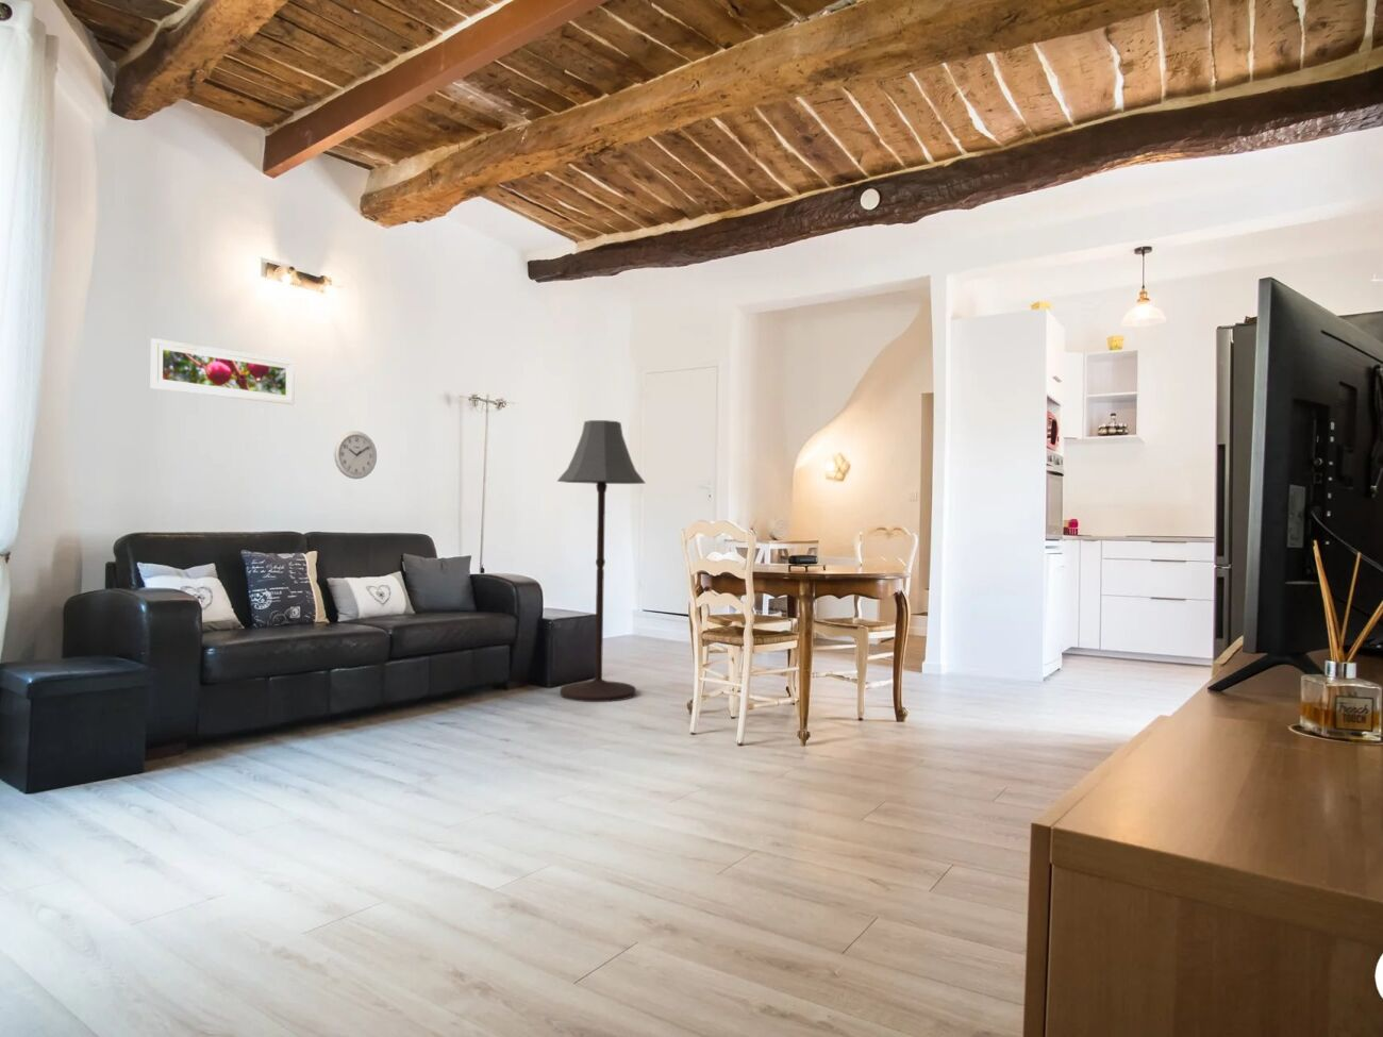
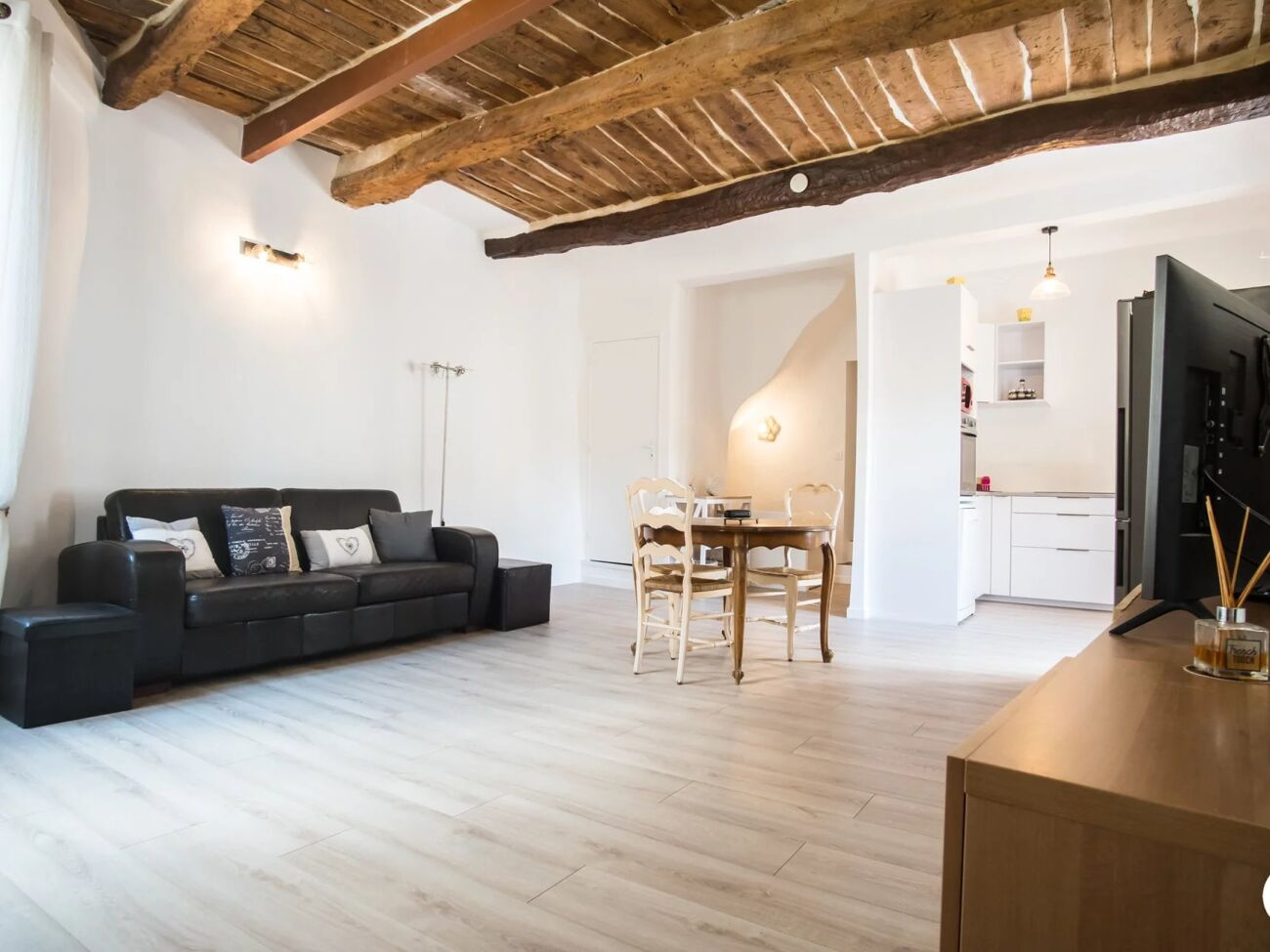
- floor lamp [556,419,646,703]
- wall clock [333,429,378,479]
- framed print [150,338,296,406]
